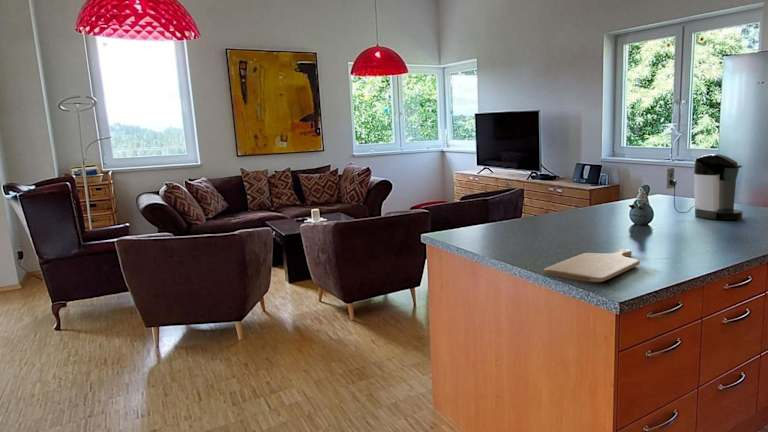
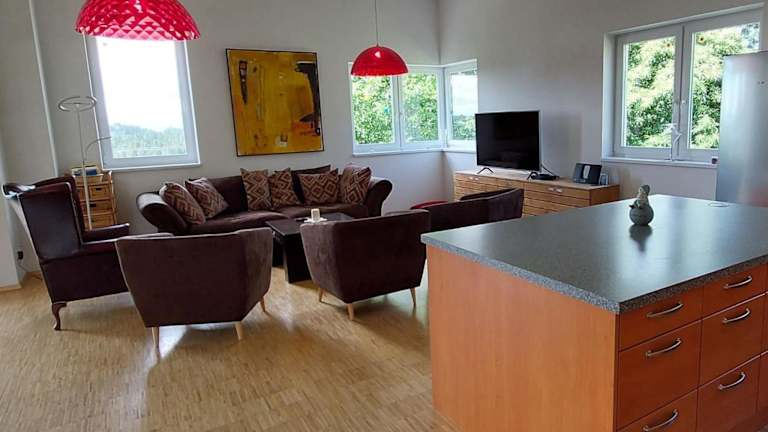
- coffee maker [666,153,744,221]
- chopping board [543,248,641,283]
